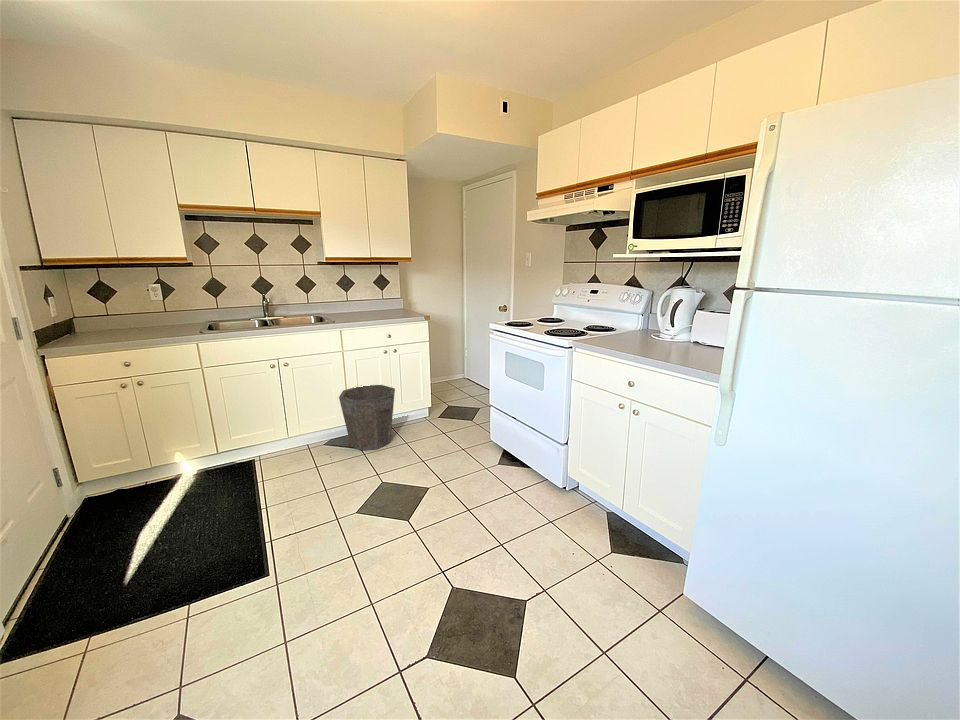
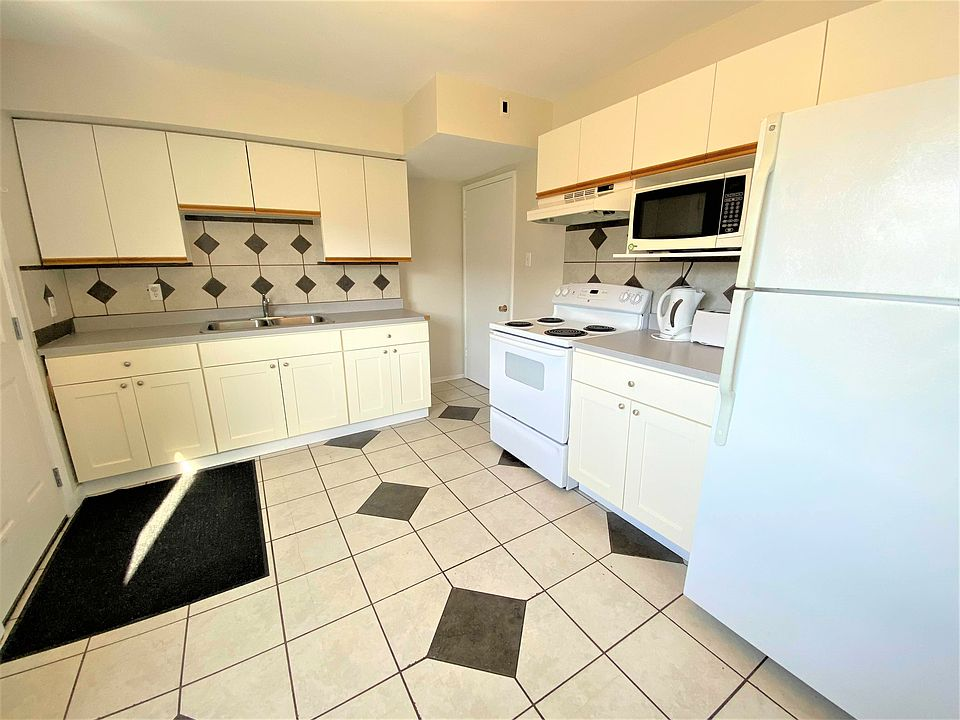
- waste bin [338,384,396,451]
